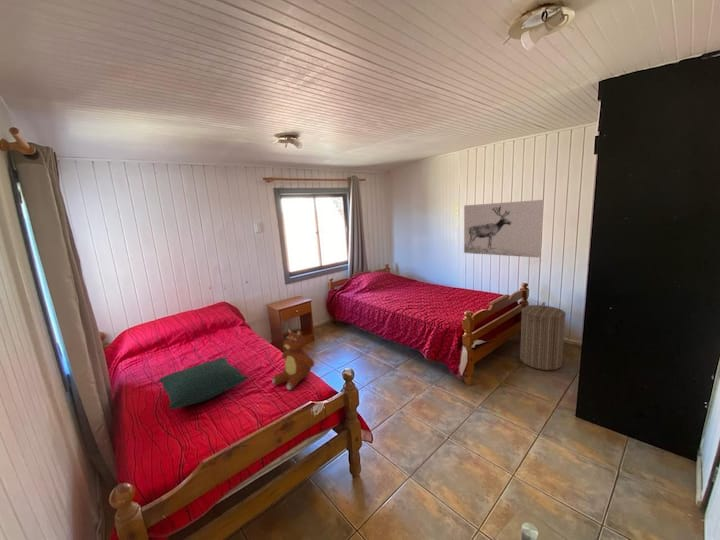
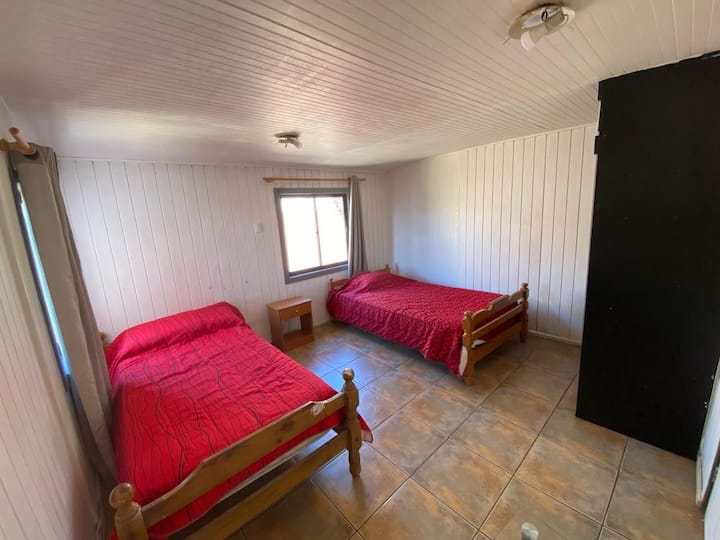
- teddy bear [271,327,315,391]
- wall art [463,199,544,259]
- pillow [157,356,249,410]
- laundry hamper [519,301,567,371]
